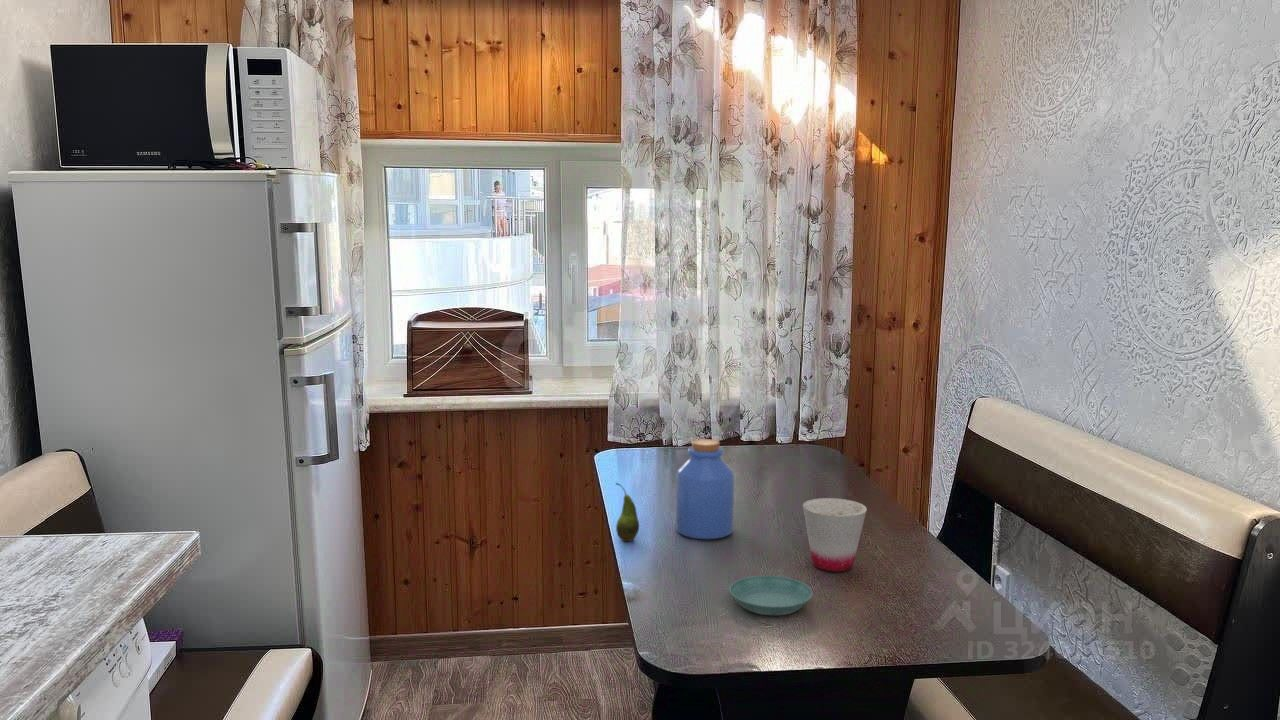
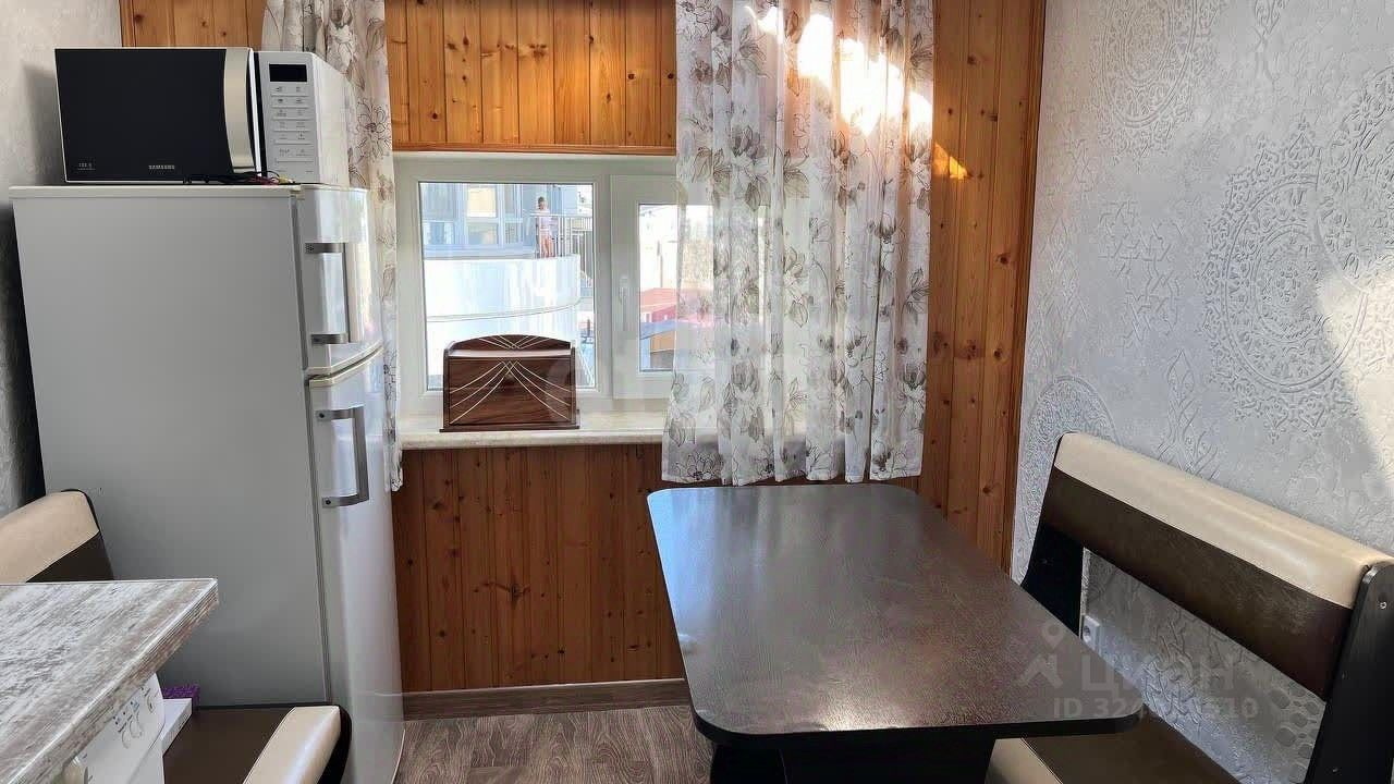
- jar [675,438,735,540]
- fruit [615,482,640,542]
- cup [802,497,868,573]
- saucer [728,575,814,616]
